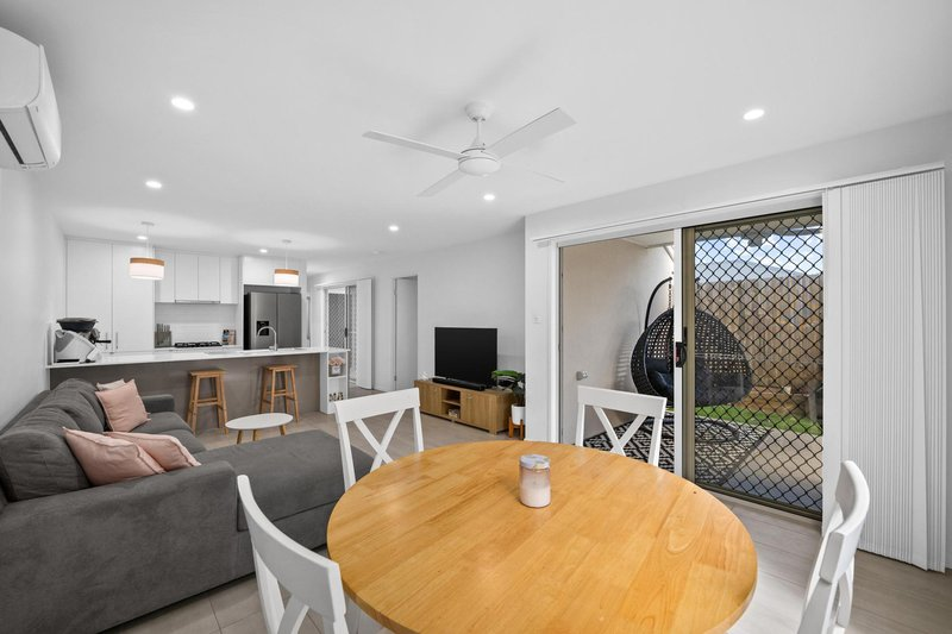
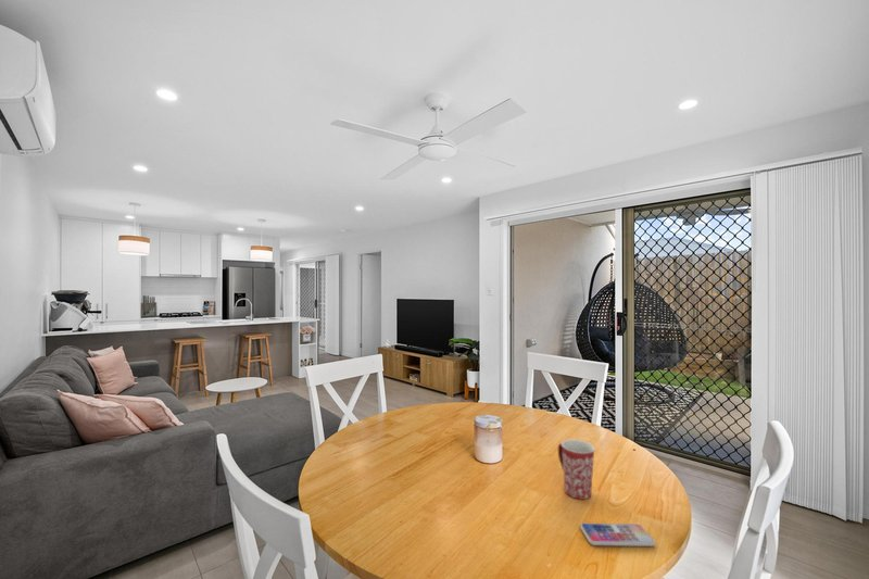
+ mug [557,439,596,501]
+ smartphone [579,523,656,547]
